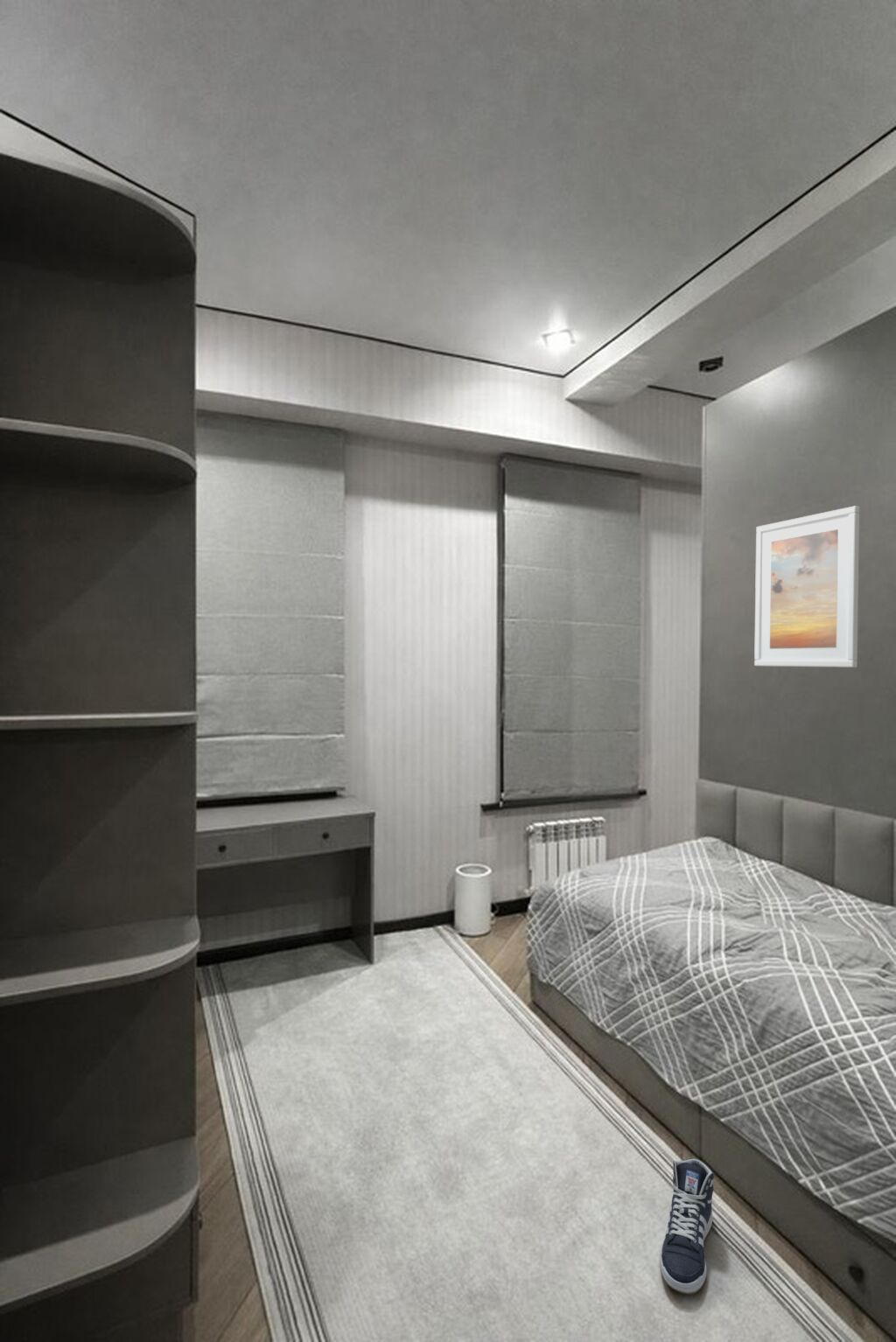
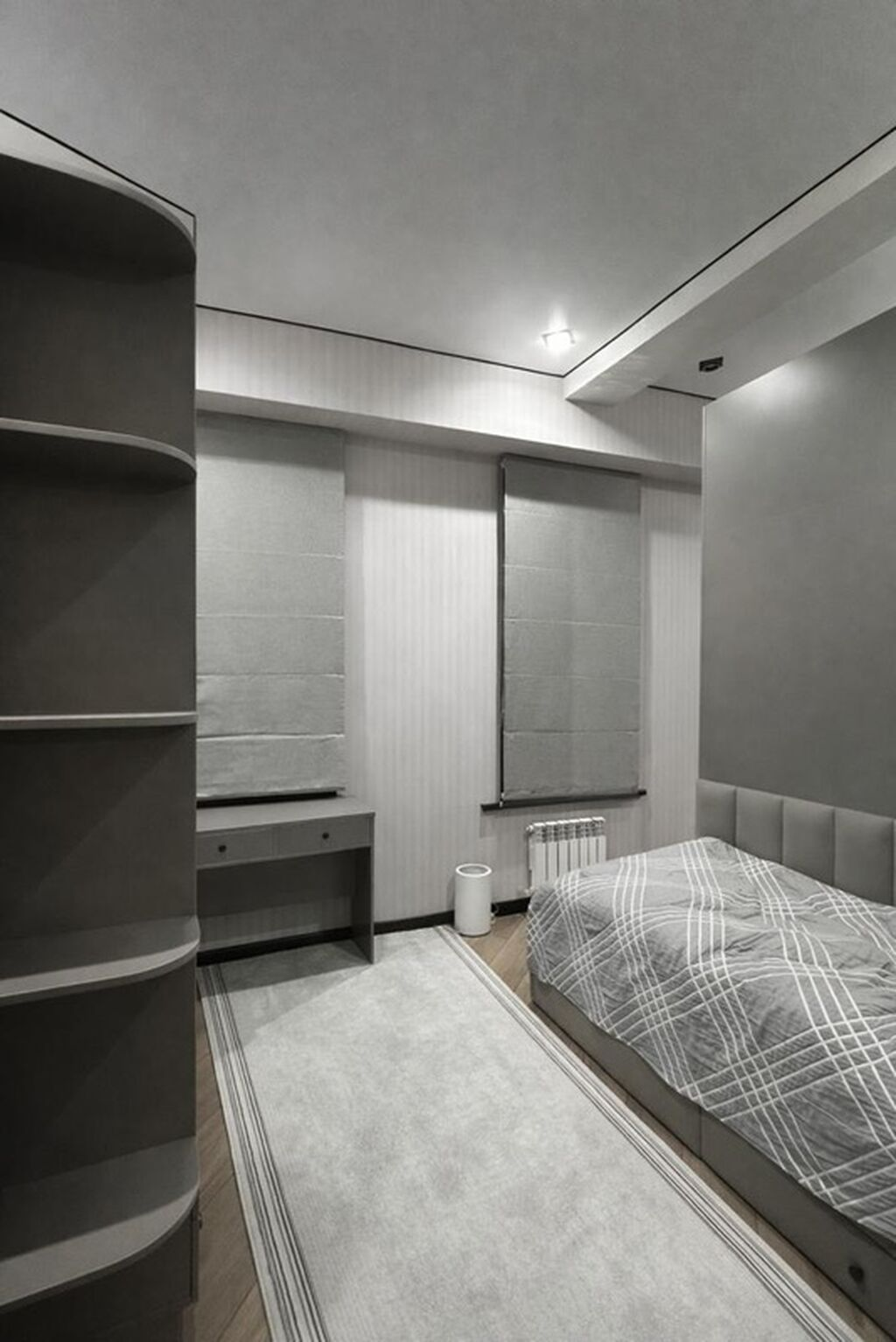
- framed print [753,505,860,668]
- sneaker [659,1157,715,1295]
